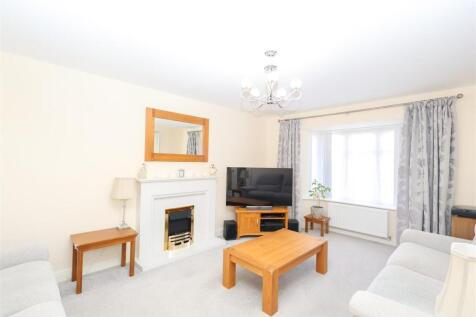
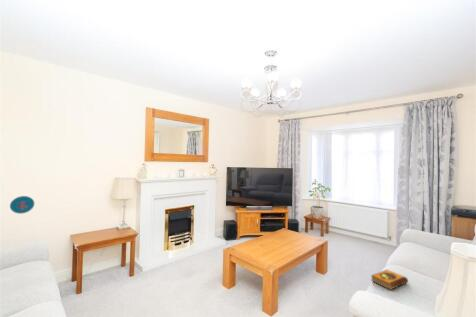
+ hardback book [370,269,409,291]
+ button [9,195,35,215]
